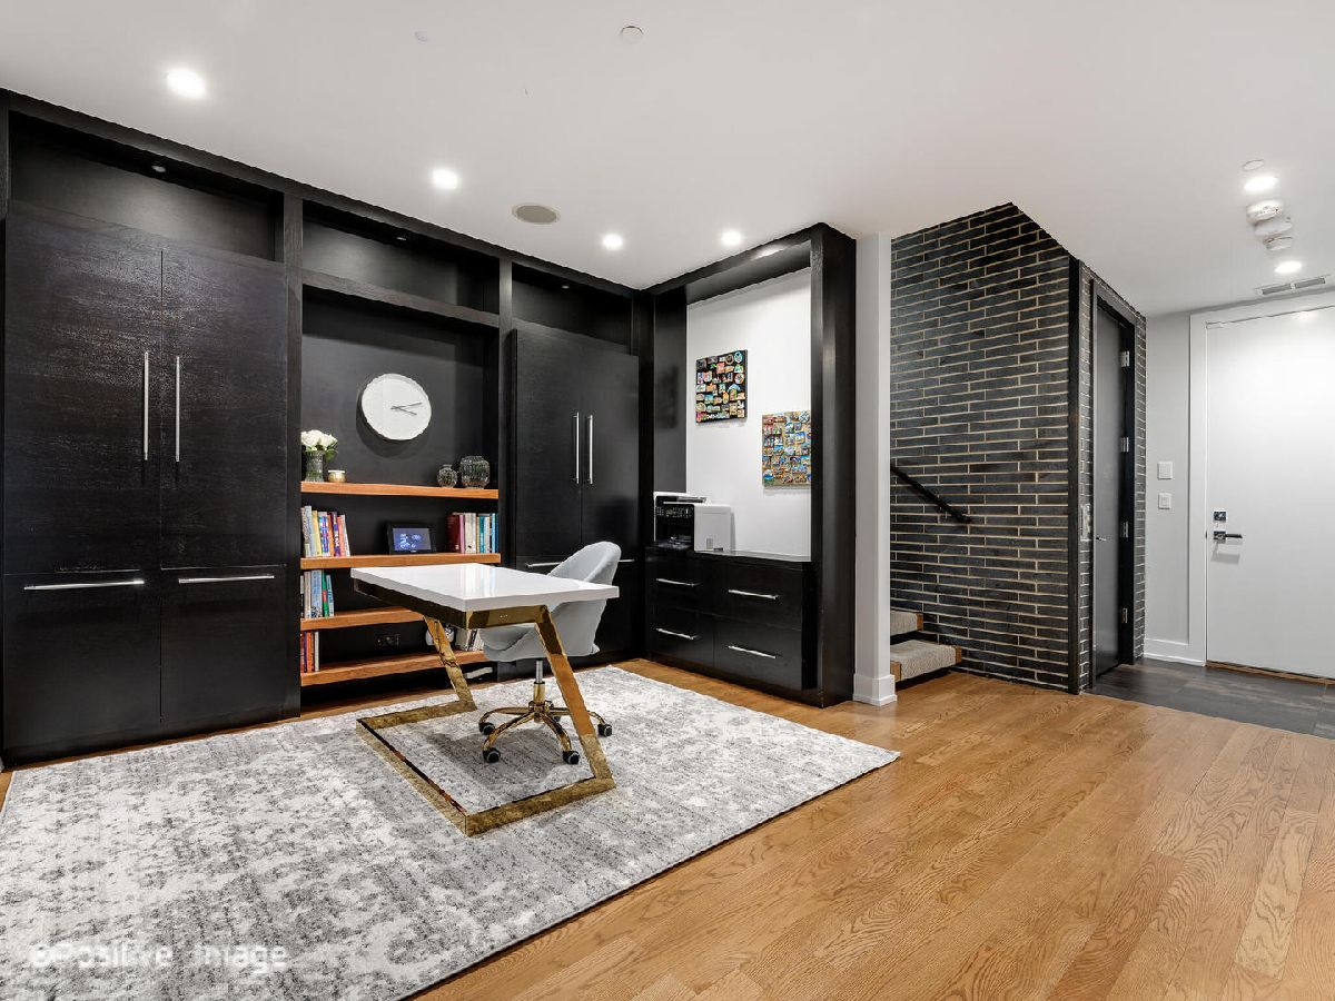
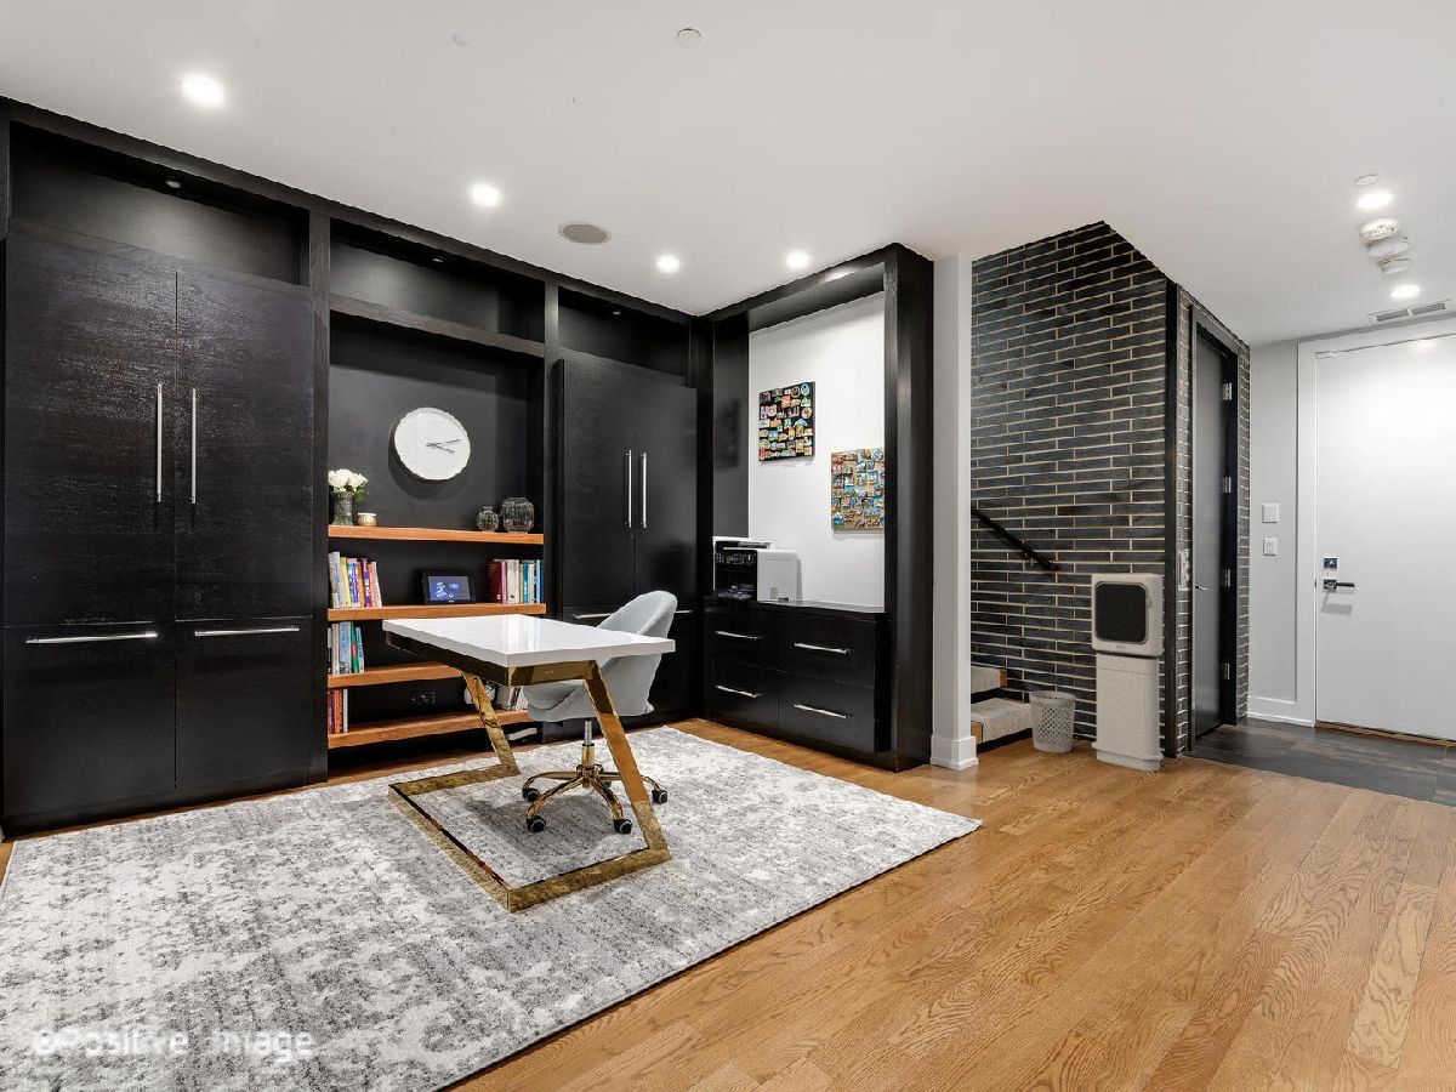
+ air purifier [1091,571,1165,773]
+ wastebasket [1028,689,1077,753]
